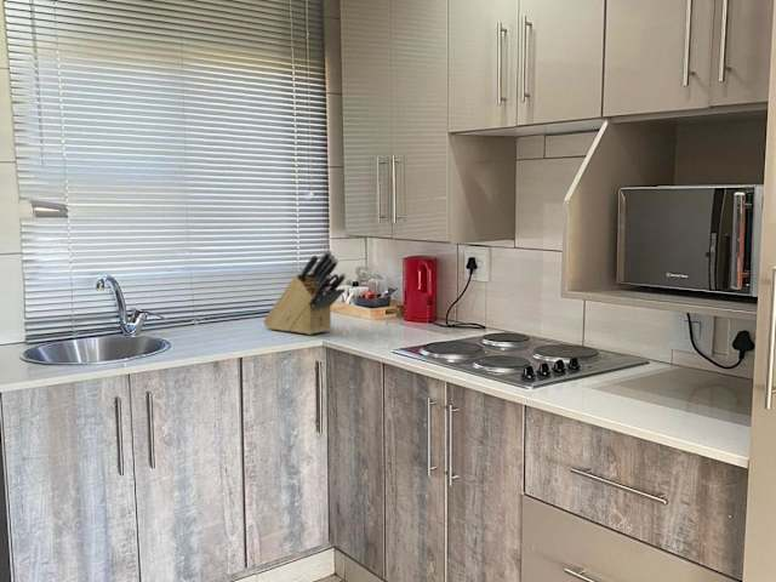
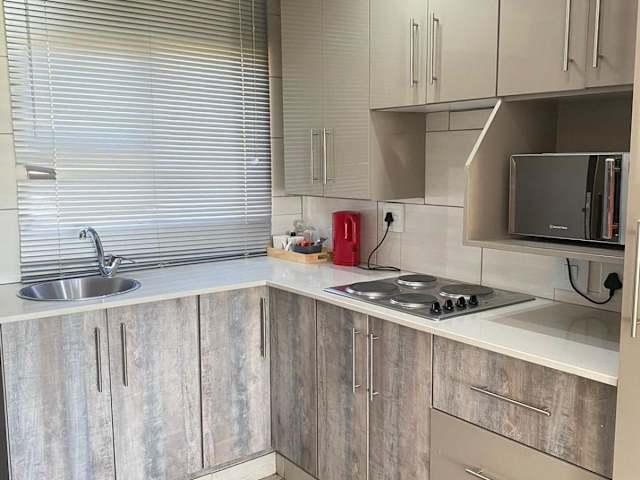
- knife block [262,249,347,336]
